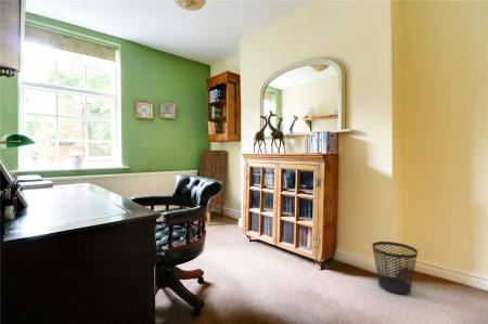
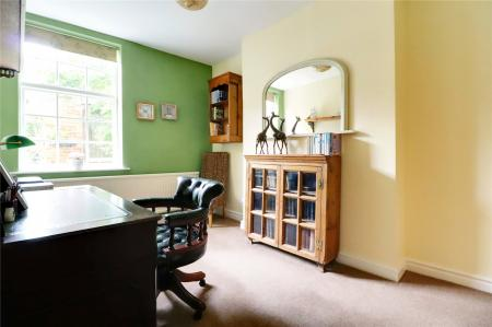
- wastebasket [371,241,419,295]
